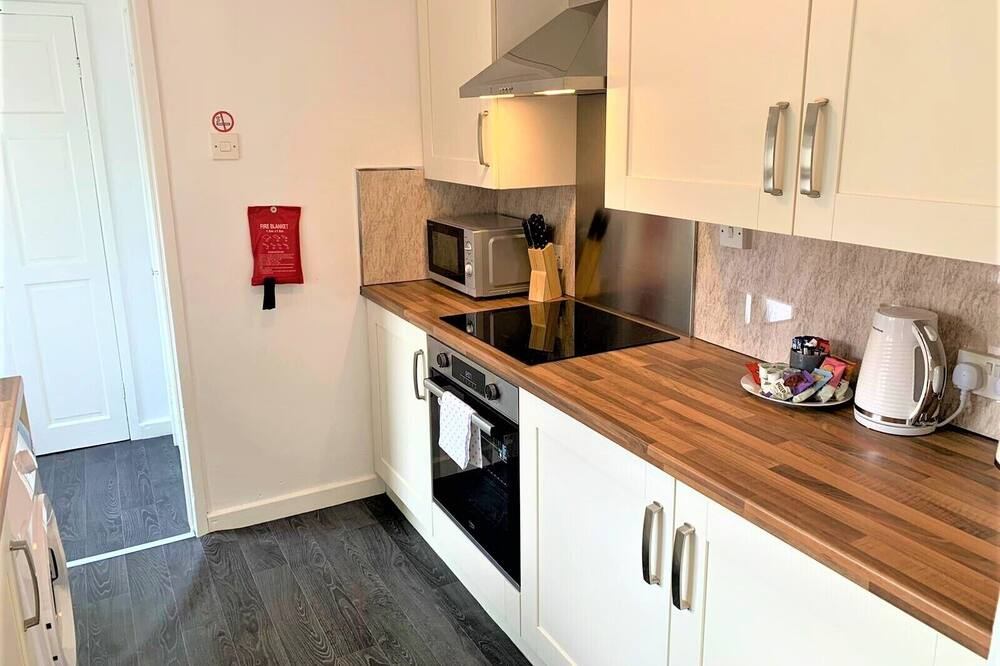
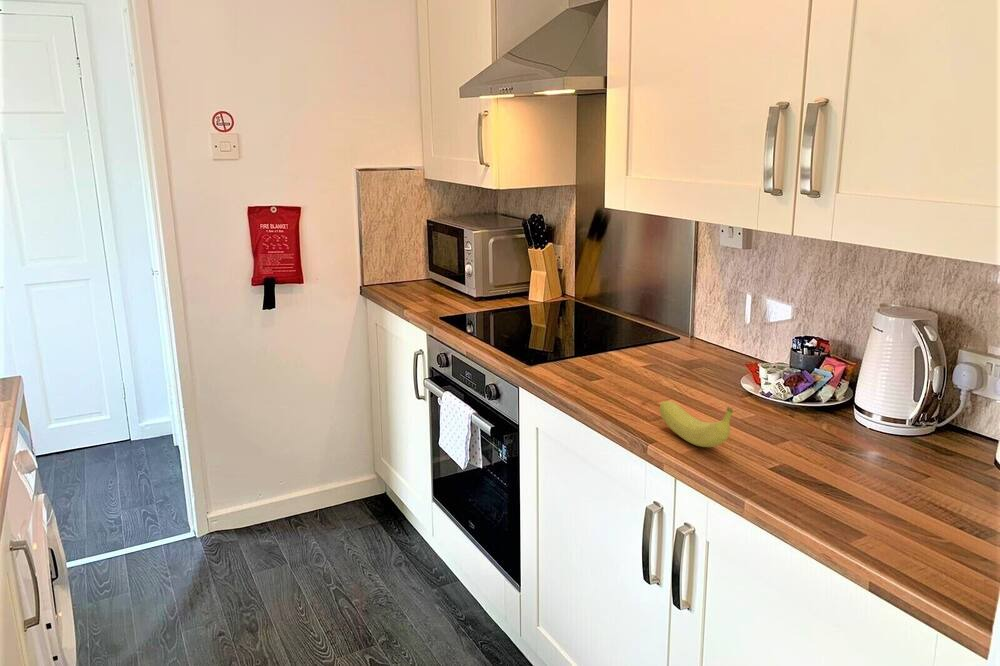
+ fruit [659,400,734,448]
